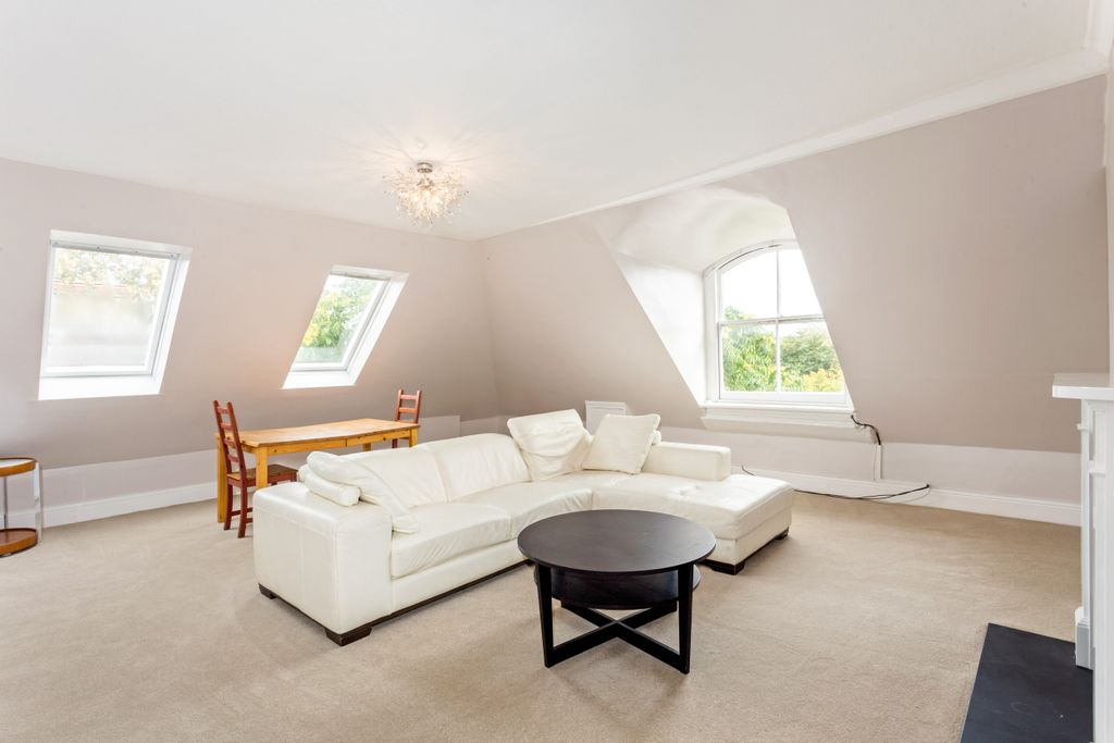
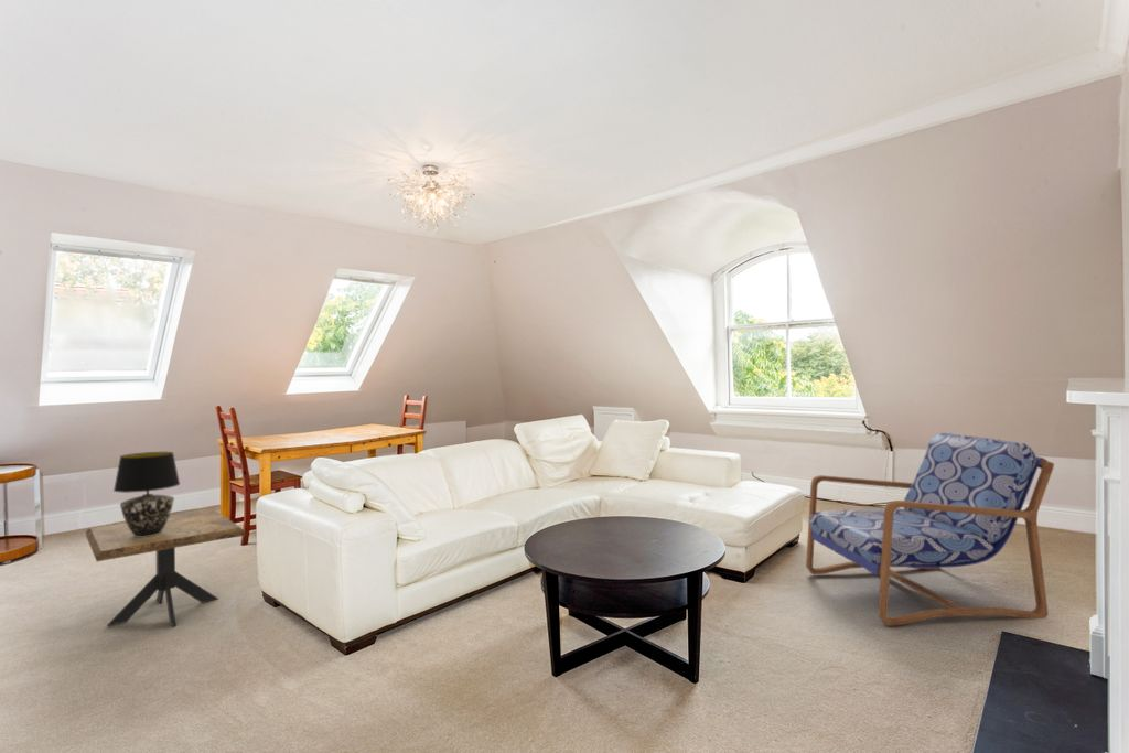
+ armchair [805,432,1055,627]
+ side table [85,509,246,627]
+ table lamp [112,451,181,537]
